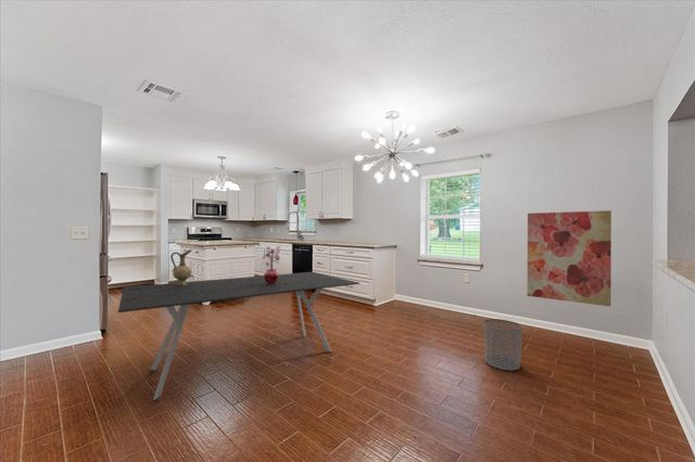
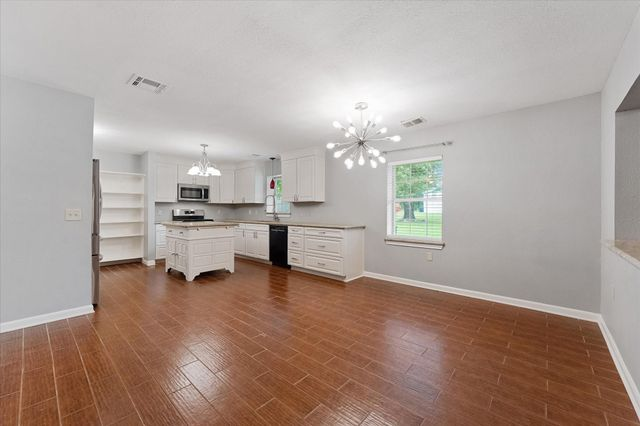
- dining table [117,271,361,402]
- potted plant [261,245,281,284]
- ceramic jug [169,248,193,286]
- waste bin [482,318,523,371]
- wall art [527,209,612,308]
